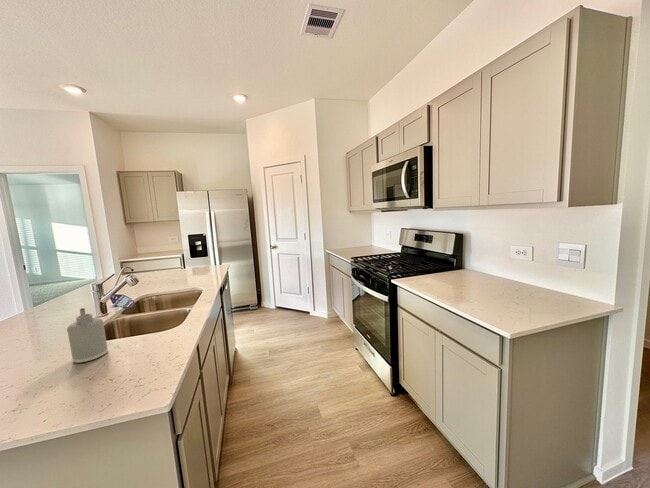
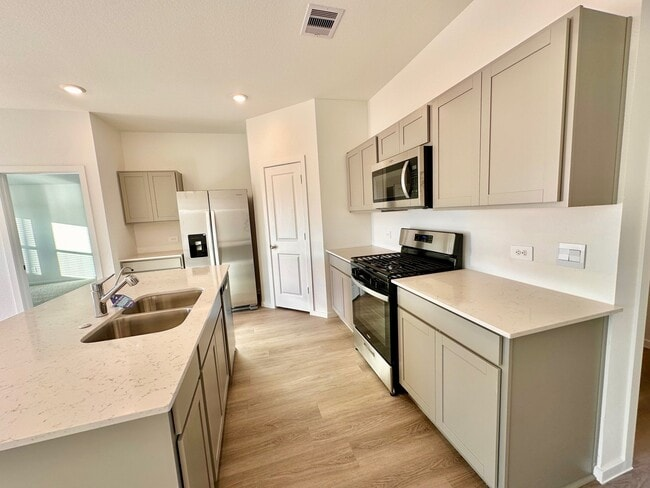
- soap dispenser [66,307,109,364]
